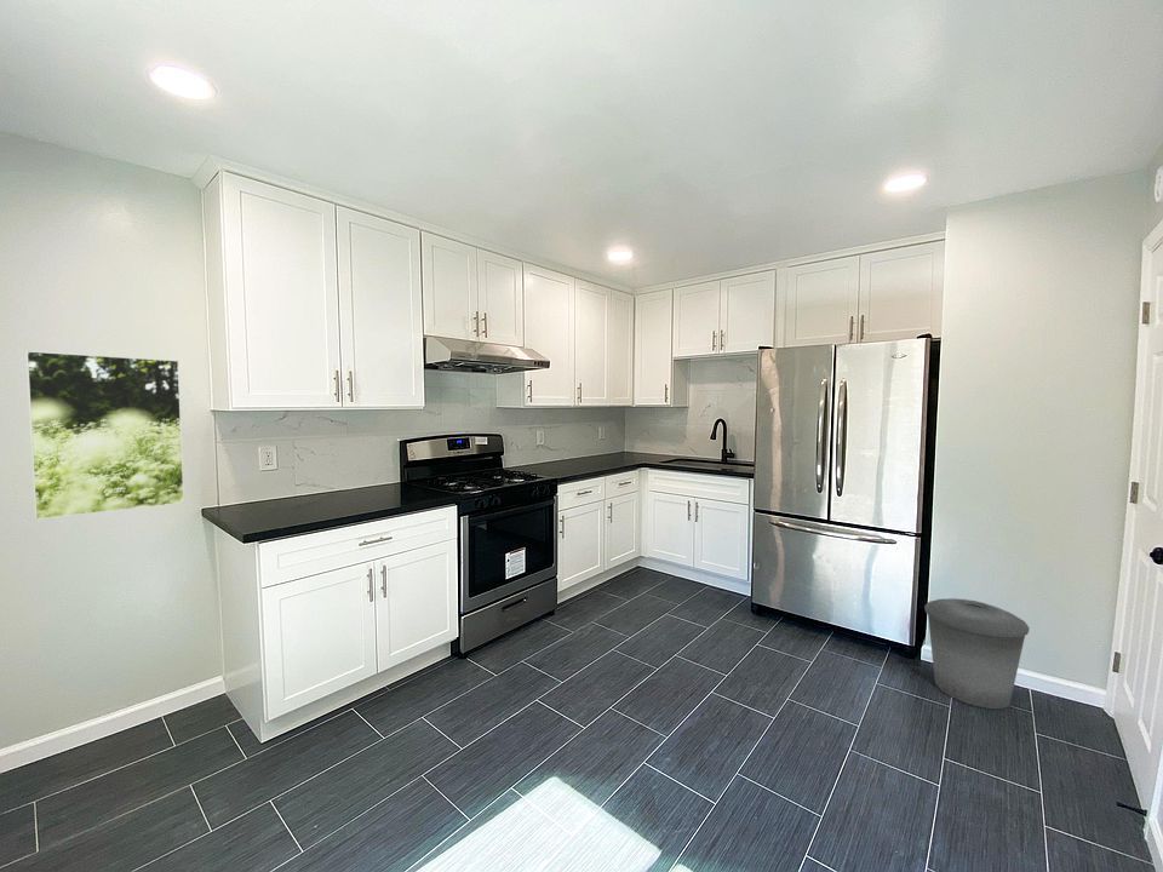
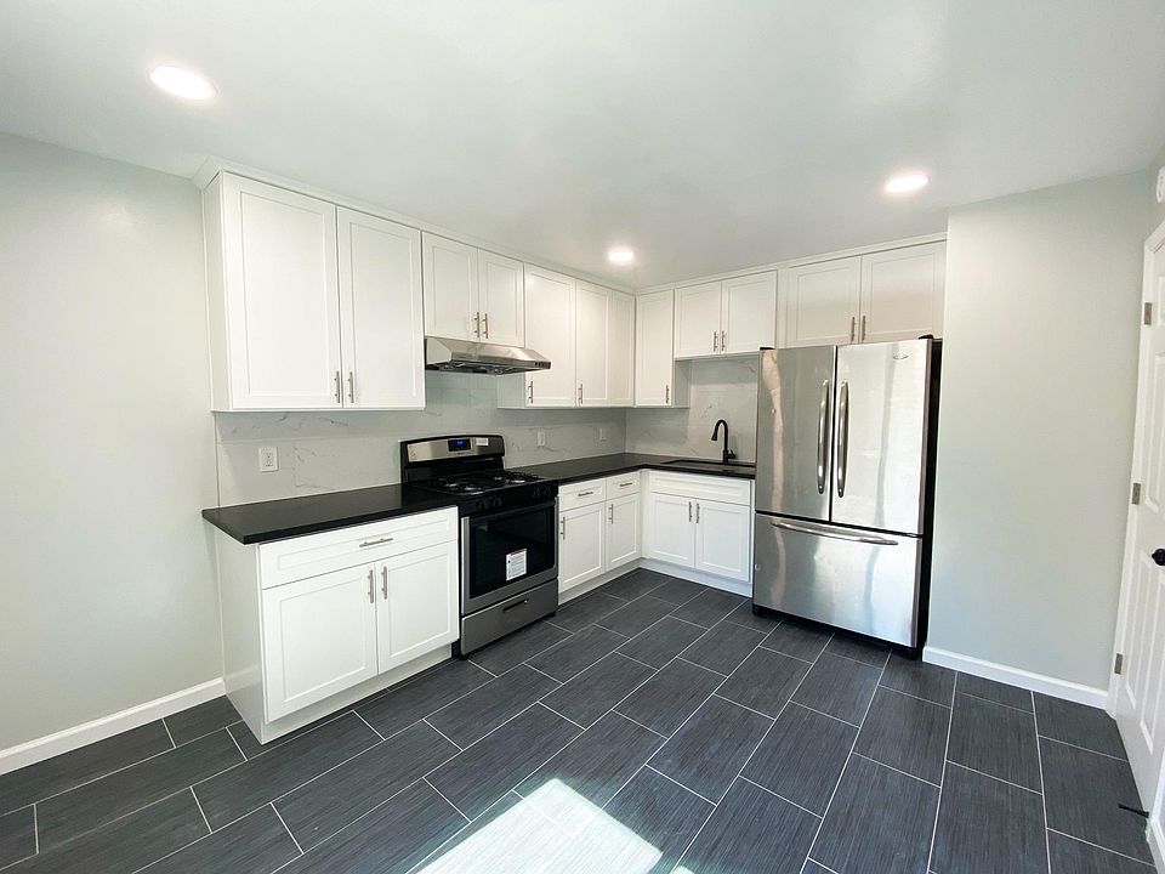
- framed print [25,350,185,521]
- trash can [923,597,1030,710]
